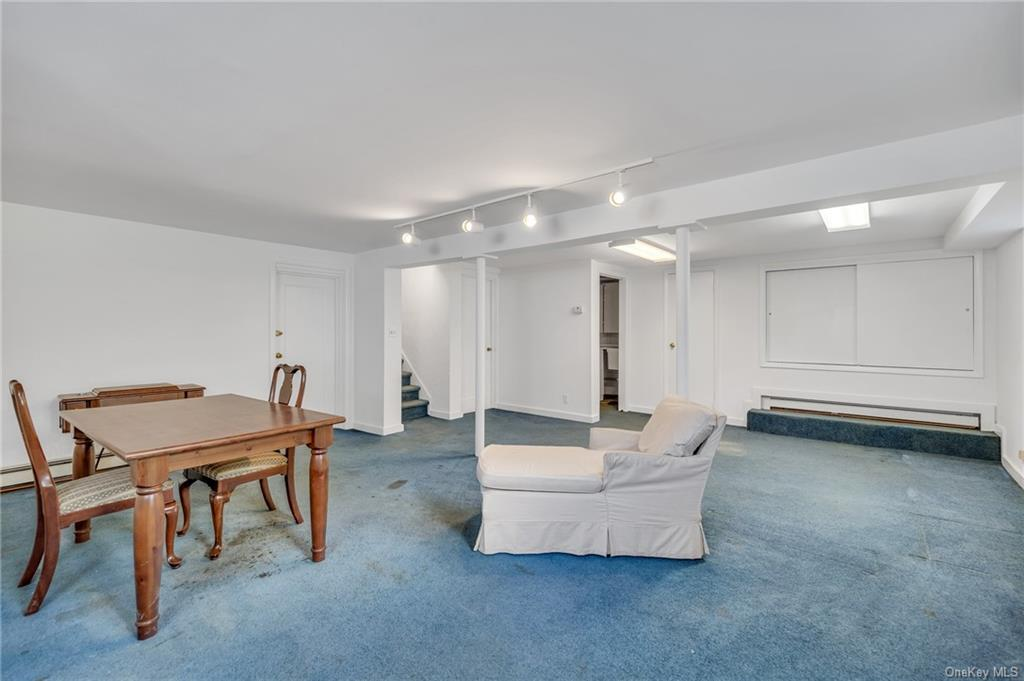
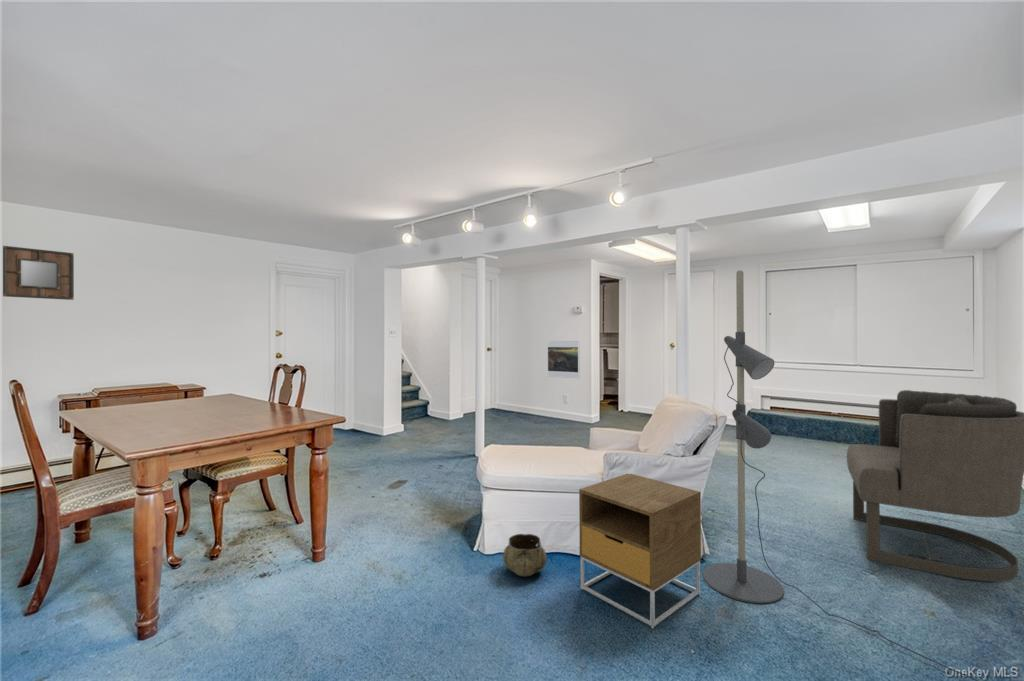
+ floor lamp [702,269,979,681]
+ decorative bowl [502,533,548,577]
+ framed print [547,340,581,380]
+ home mirror [2,245,75,301]
+ nightstand [578,473,702,629]
+ armchair [846,389,1024,582]
